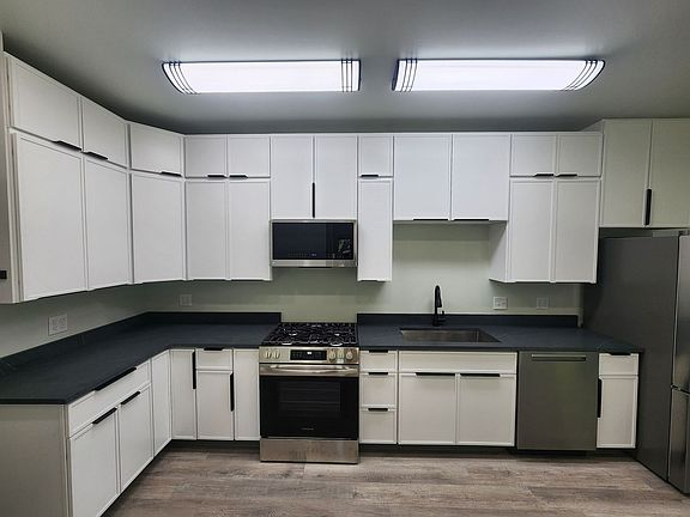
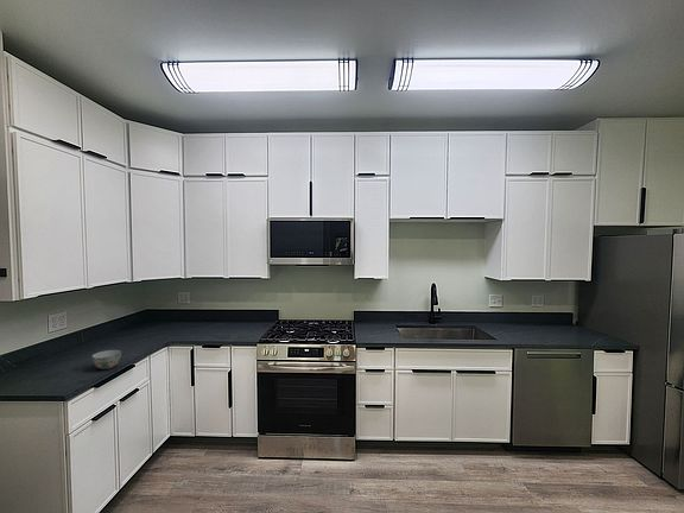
+ soup bowl [90,349,124,370]
